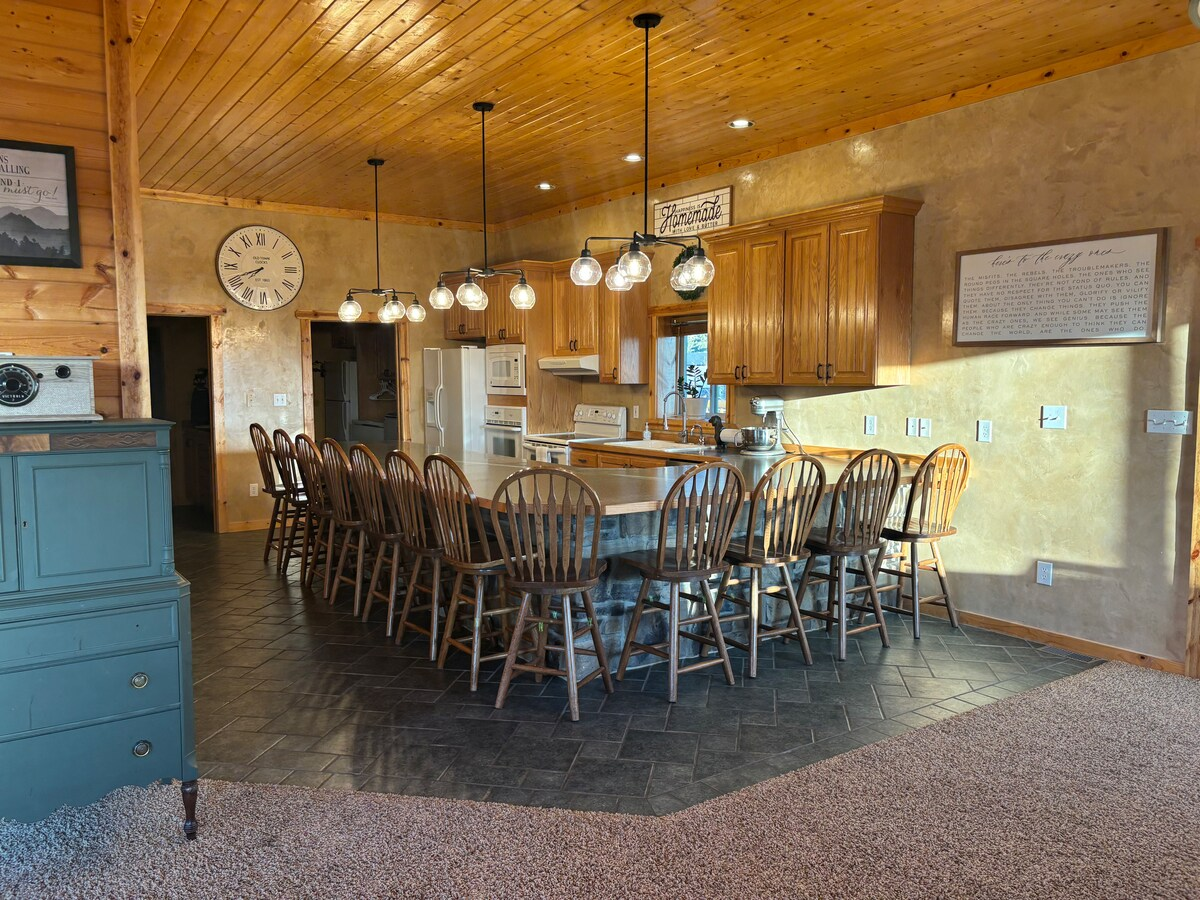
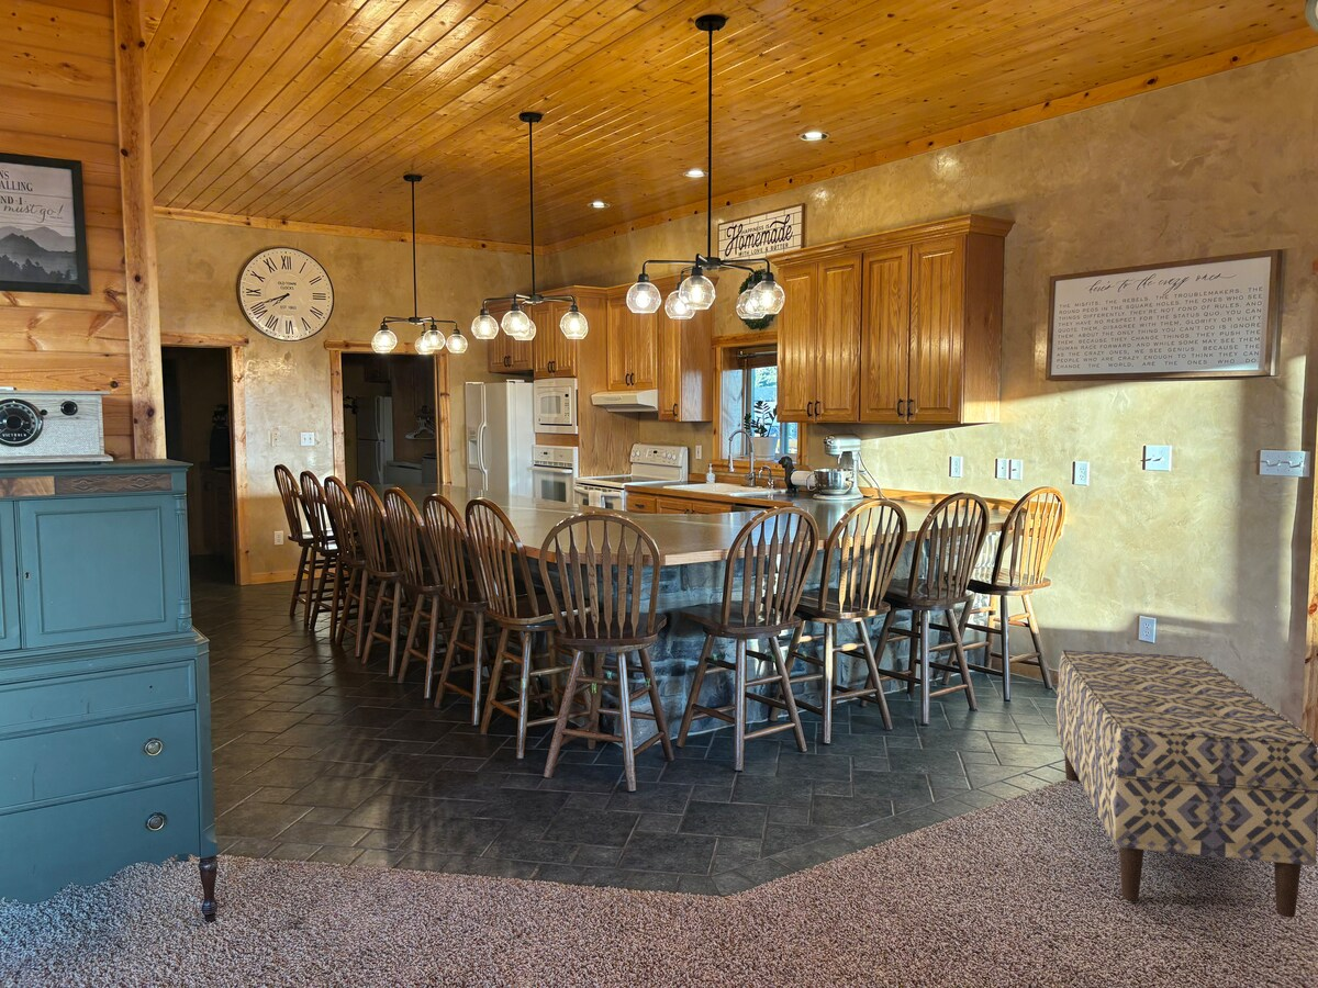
+ bench [1055,649,1318,919]
